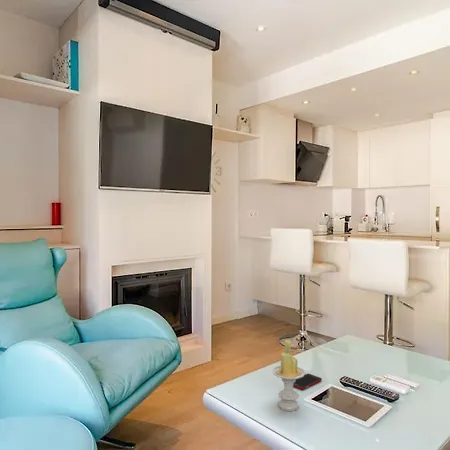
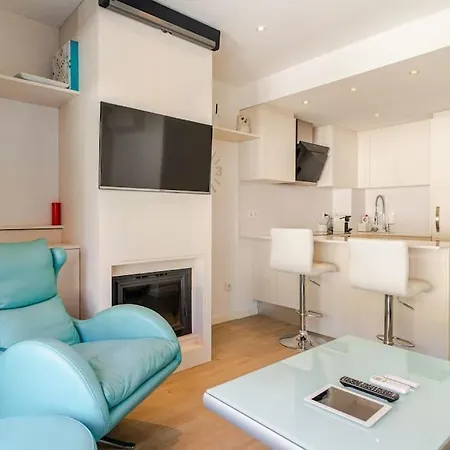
- cell phone [293,373,323,391]
- candle [271,339,307,412]
